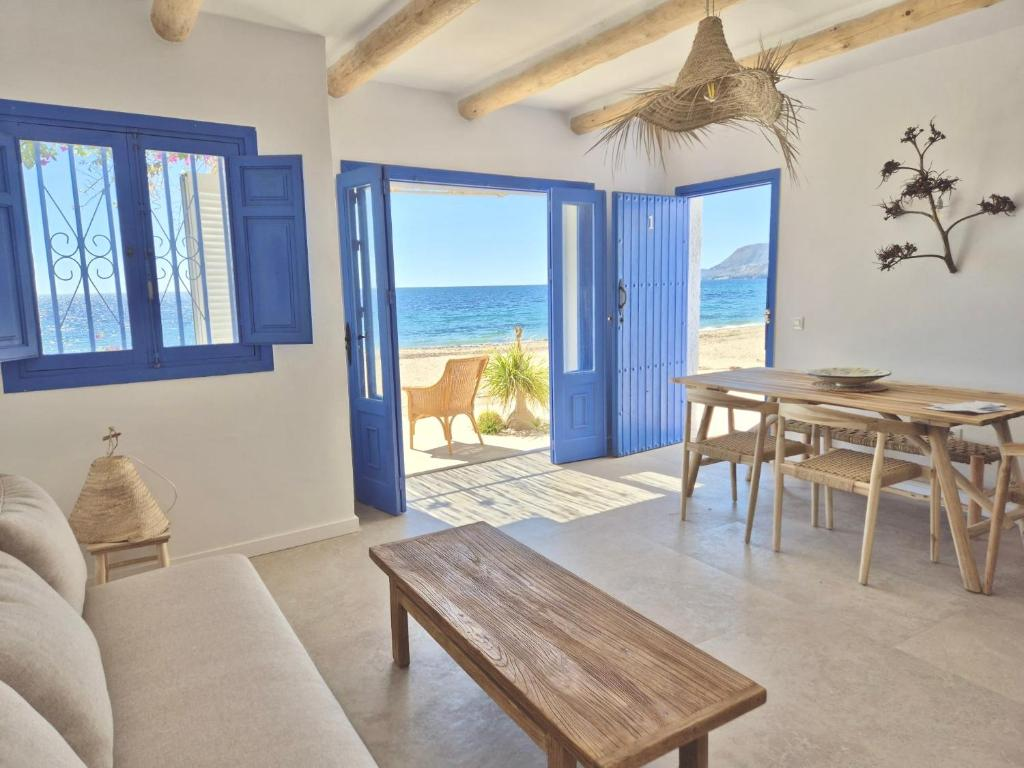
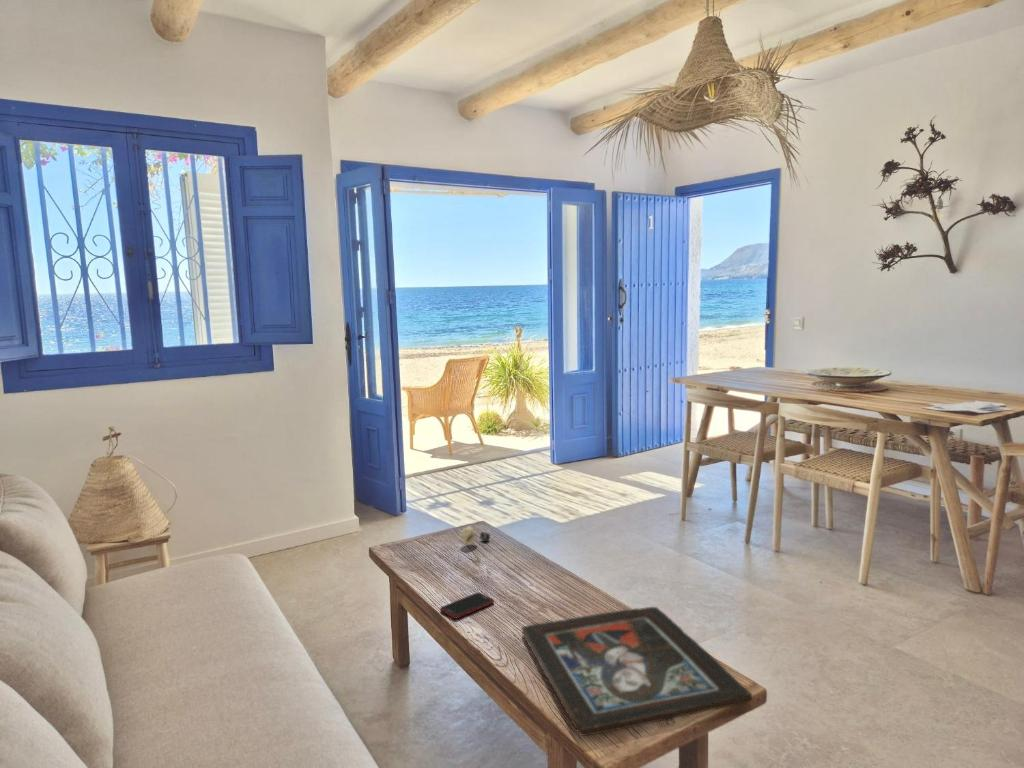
+ seashell [460,525,491,546]
+ religious icon [520,606,753,737]
+ cell phone [439,592,495,620]
